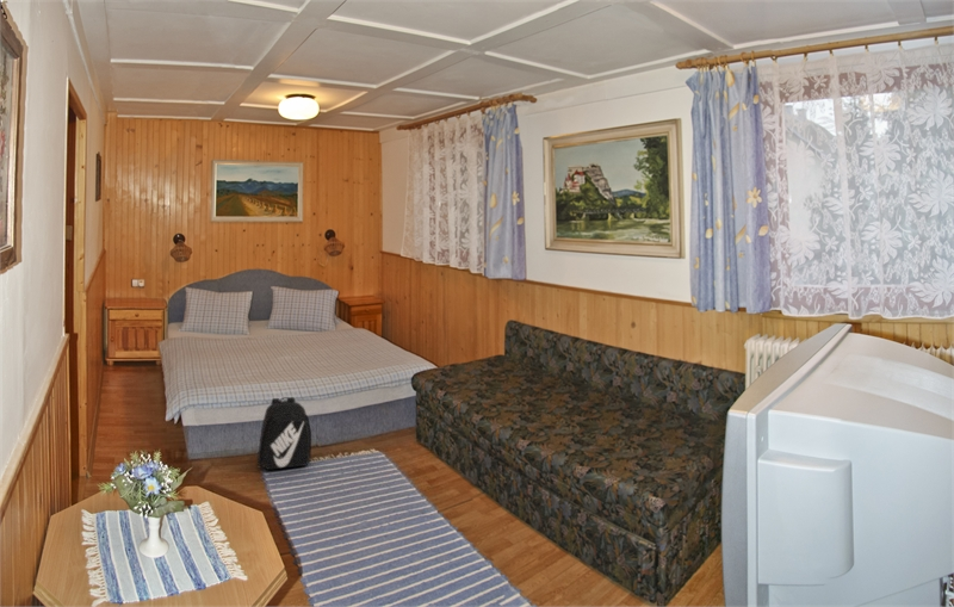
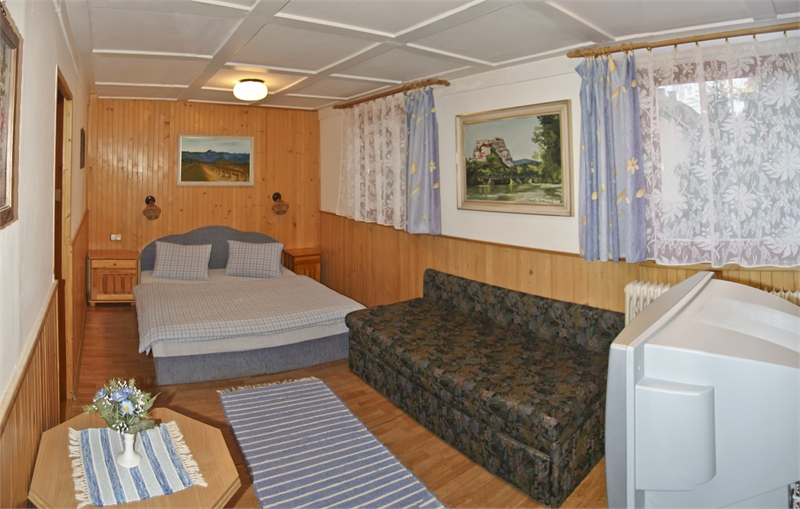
- backpack [256,396,312,471]
